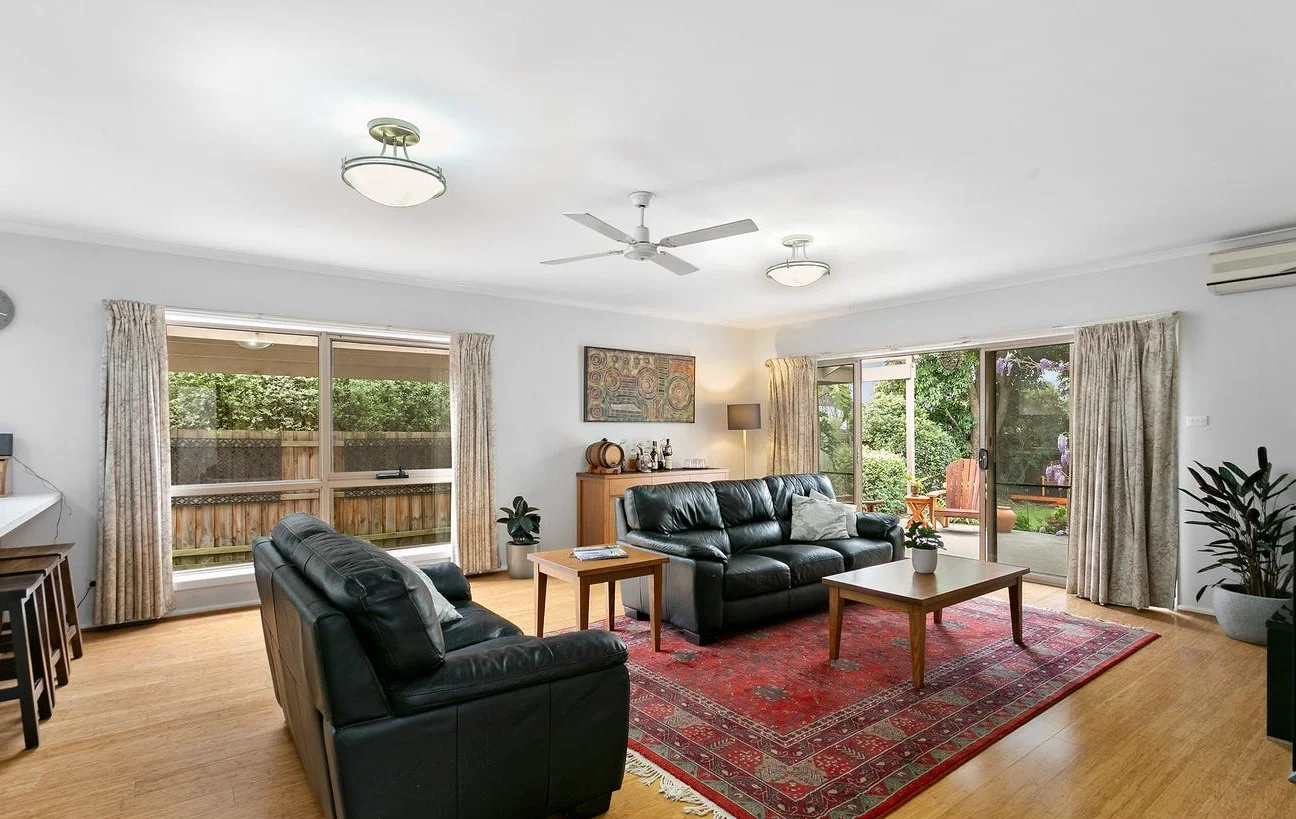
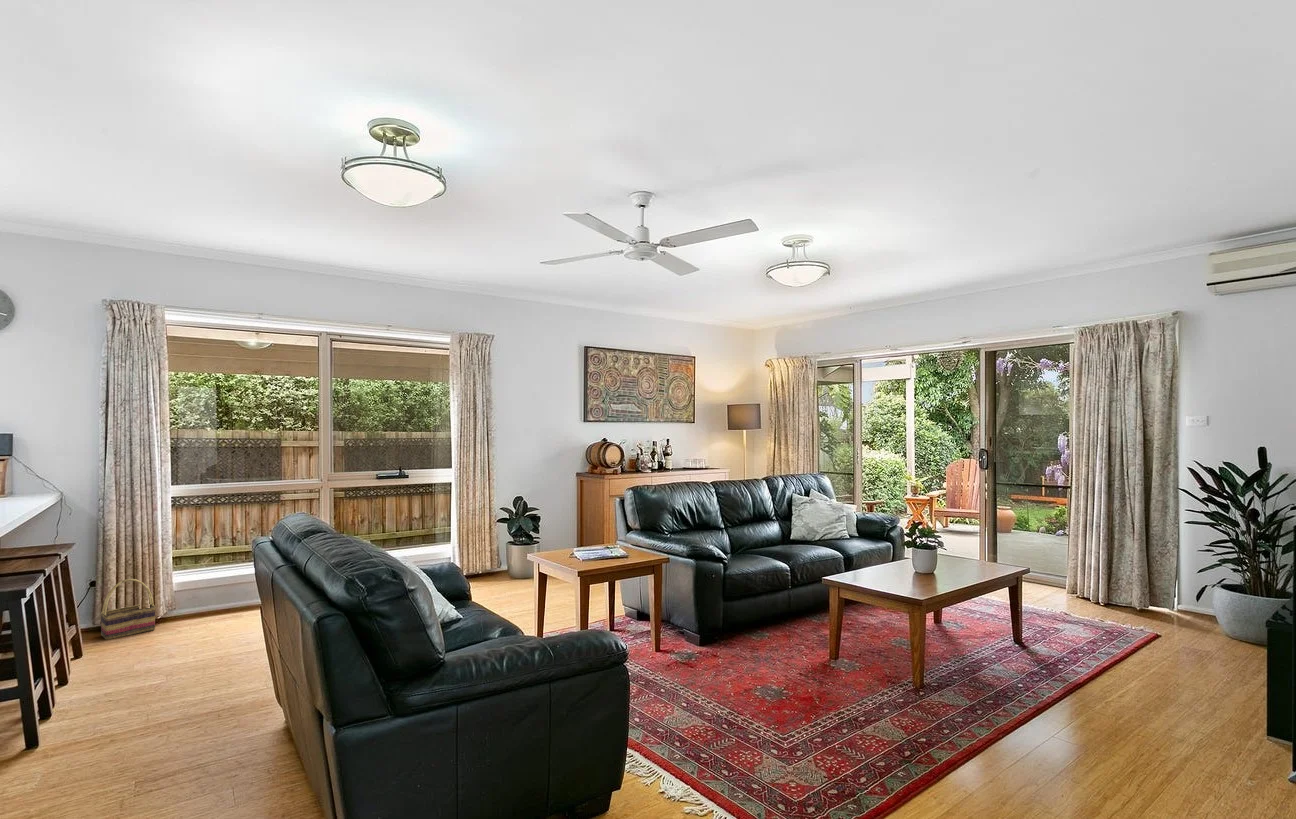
+ basket [99,578,157,641]
